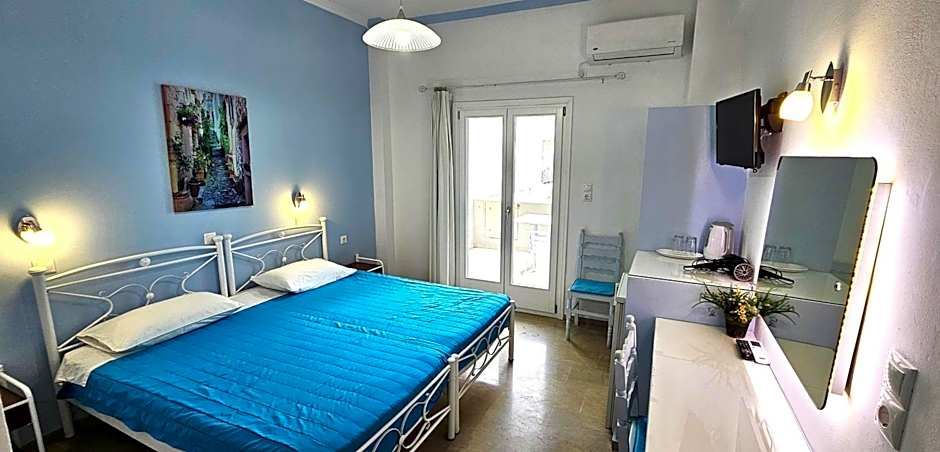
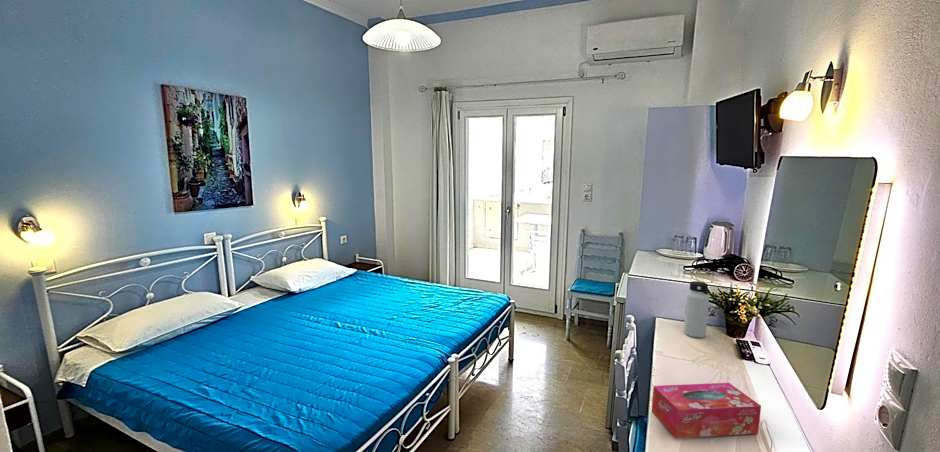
+ tissue box [651,382,762,439]
+ water bottle [683,280,710,338]
